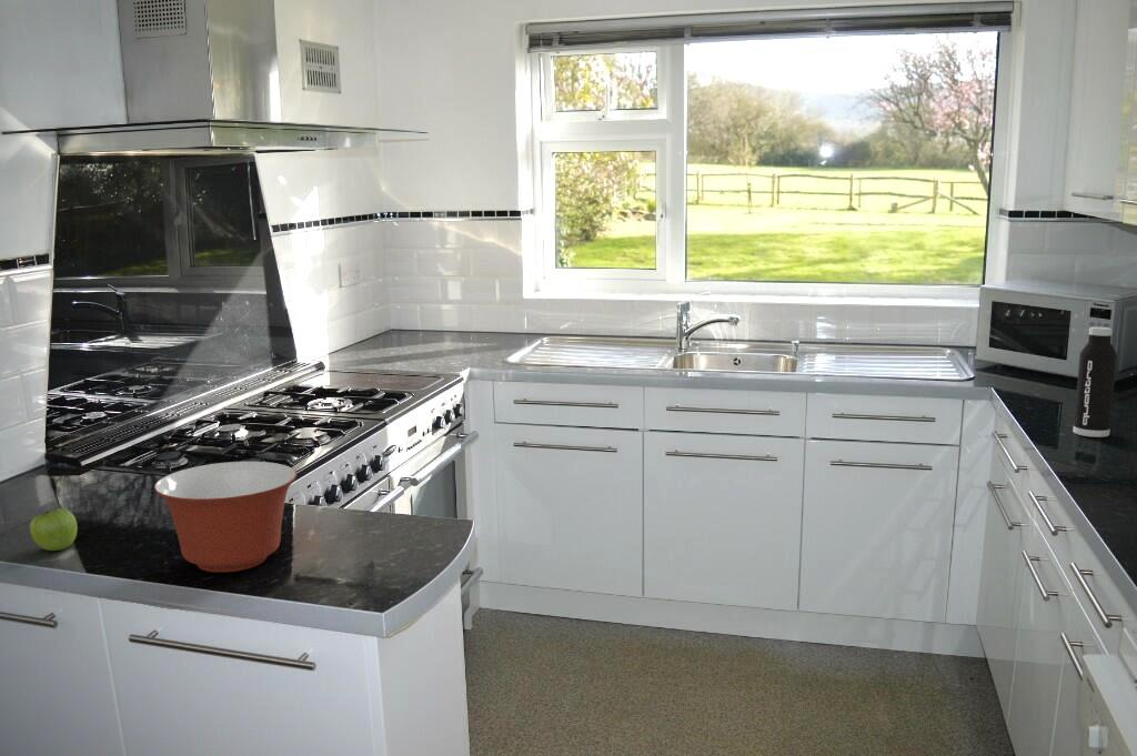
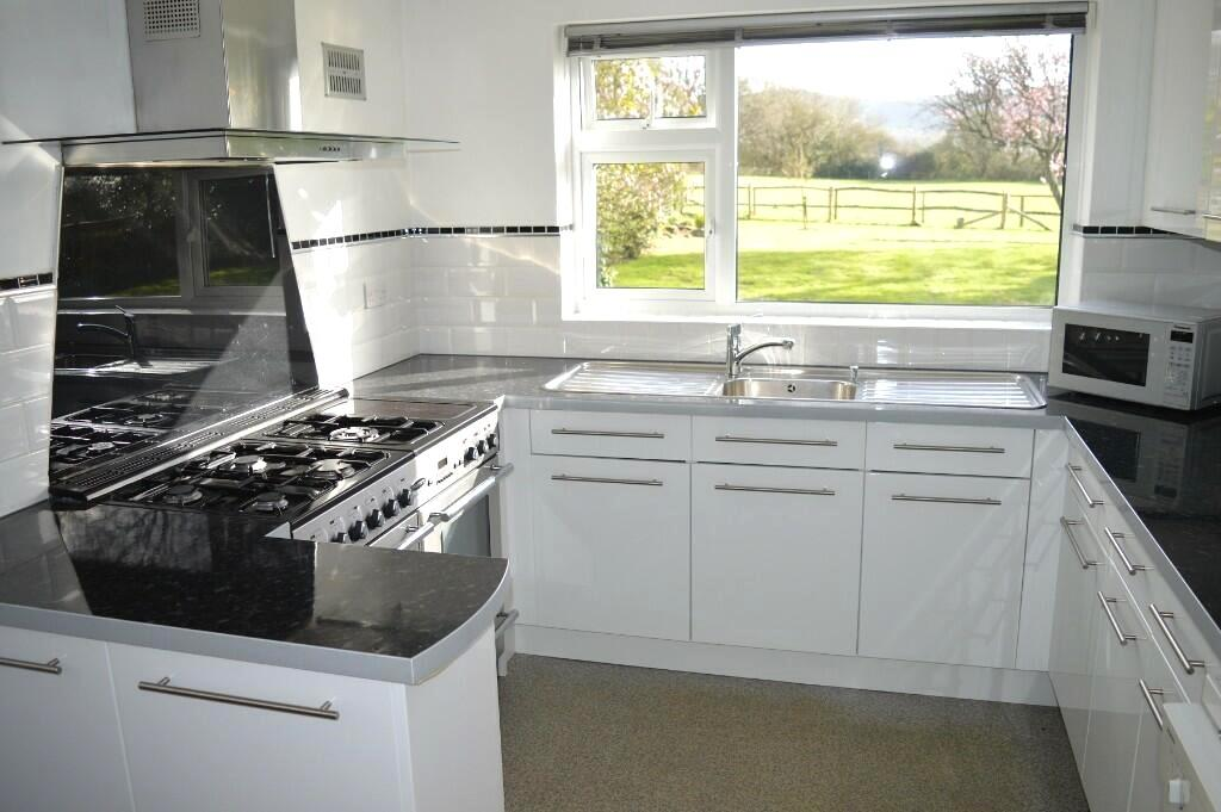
- water bottle [1073,326,1118,439]
- mixing bowl [153,461,298,573]
- fruit [29,507,79,552]
